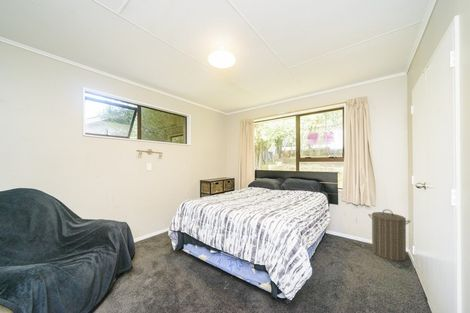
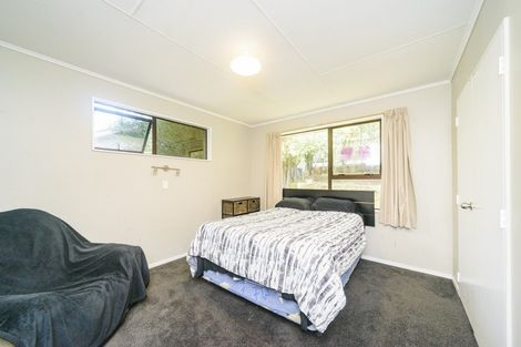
- laundry hamper [367,209,411,262]
